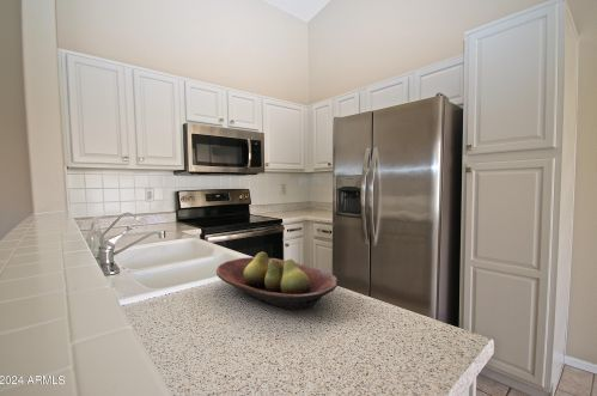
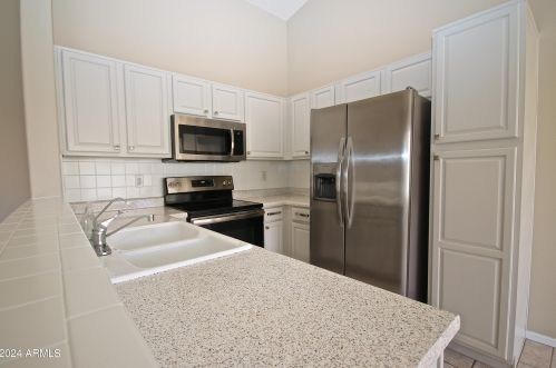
- fruit bowl [215,251,339,311]
